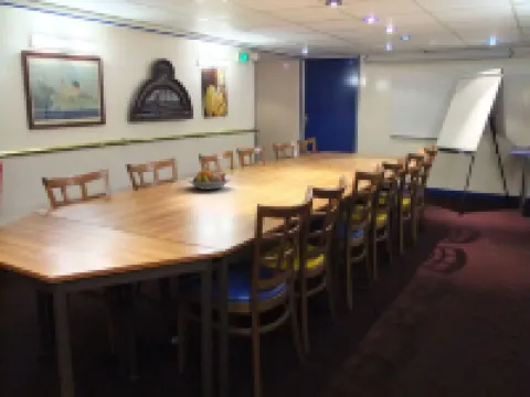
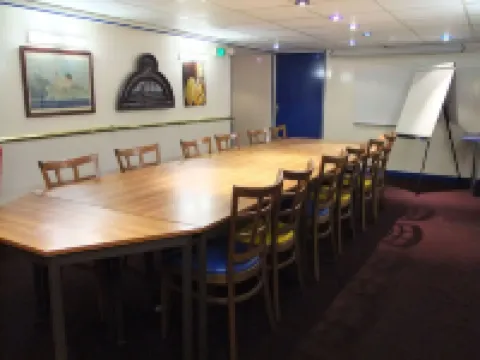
- fruit bowl [186,169,232,191]
